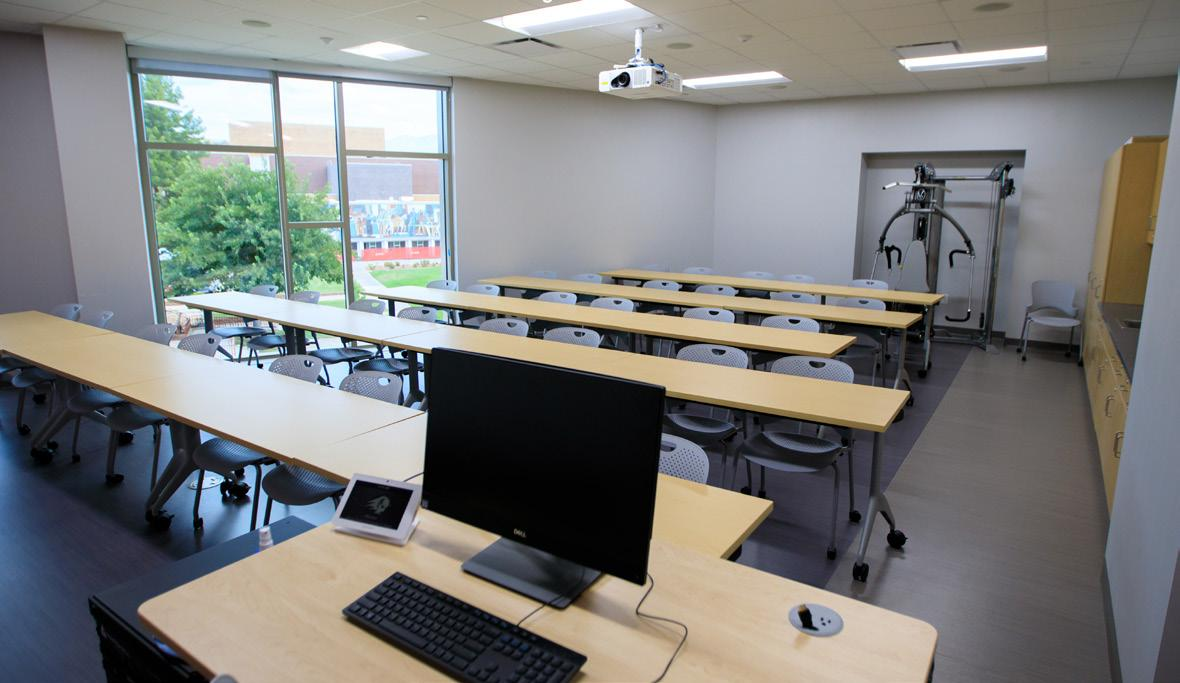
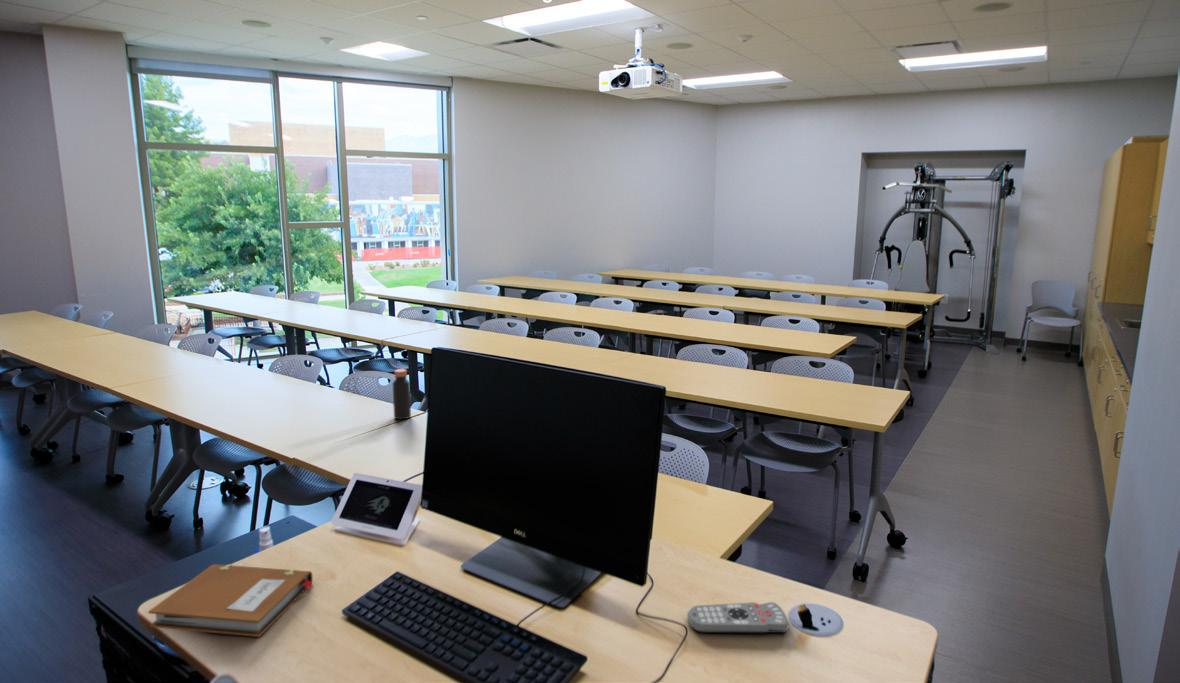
+ notebook [147,563,314,638]
+ bottle [392,368,412,420]
+ remote control [687,601,790,634]
